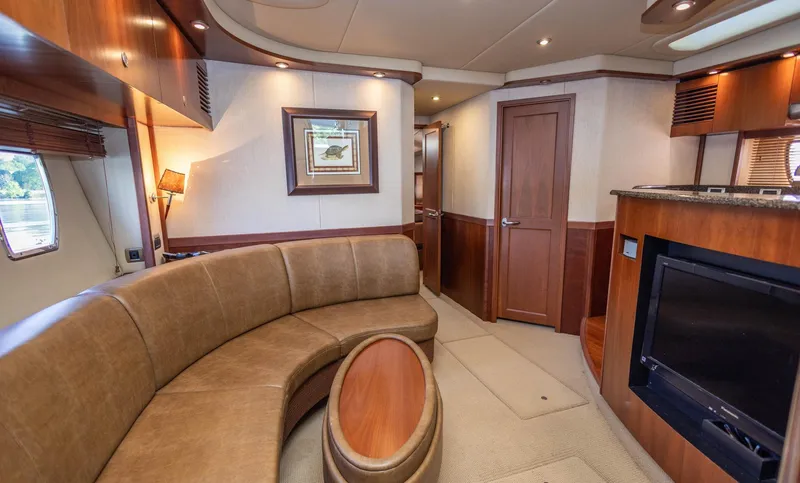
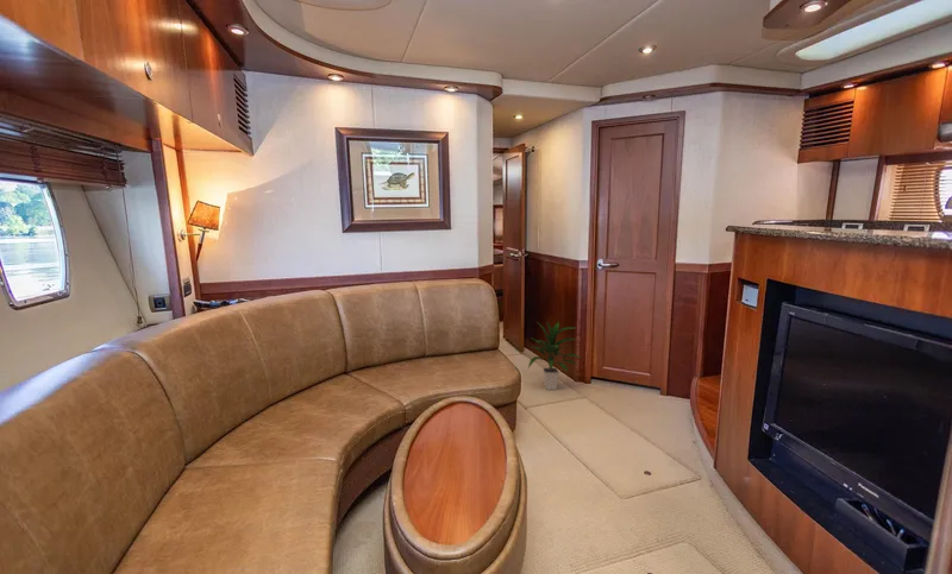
+ indoor plant [526,321,583,391]
